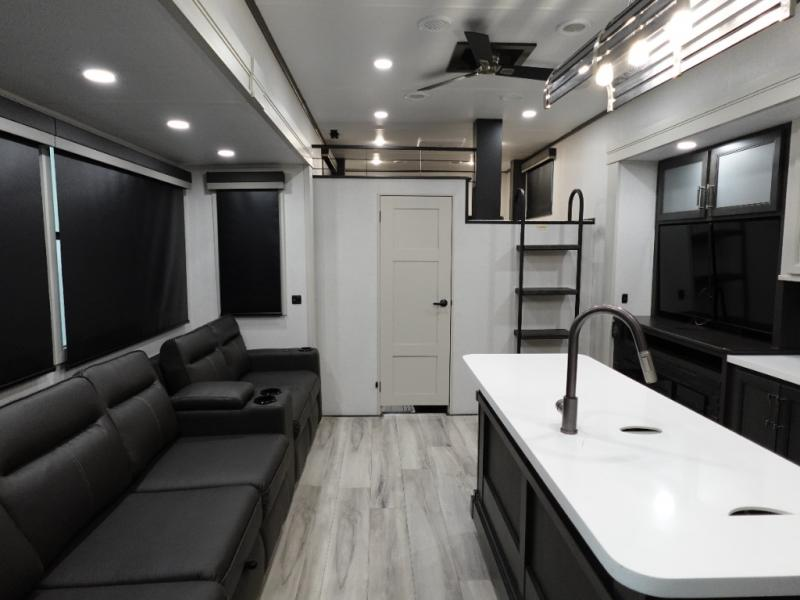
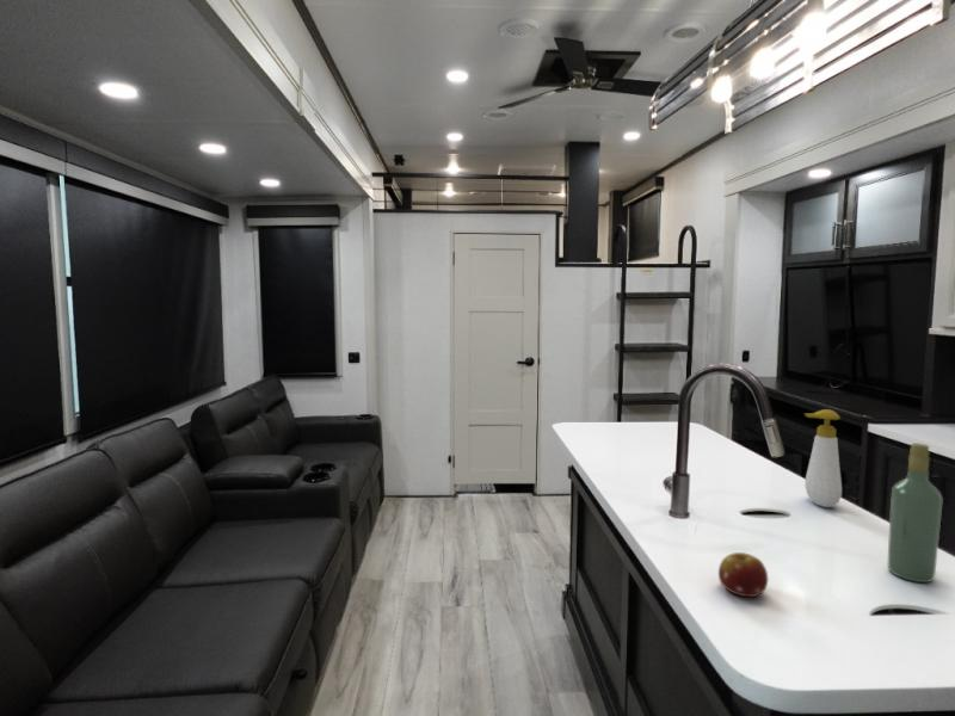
+ soap bottle [803,408,843,508]
+ fruit [717,551,769,598]
+ wine bottle [887,442,944,584]
